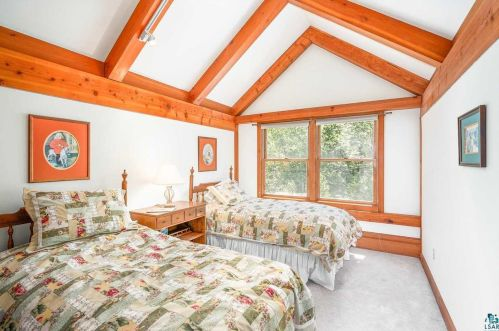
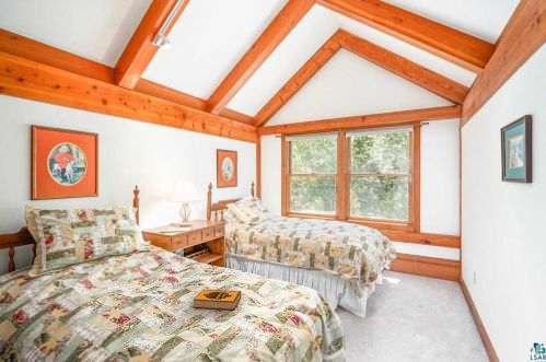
+ hardback book [191,288,243,311]
